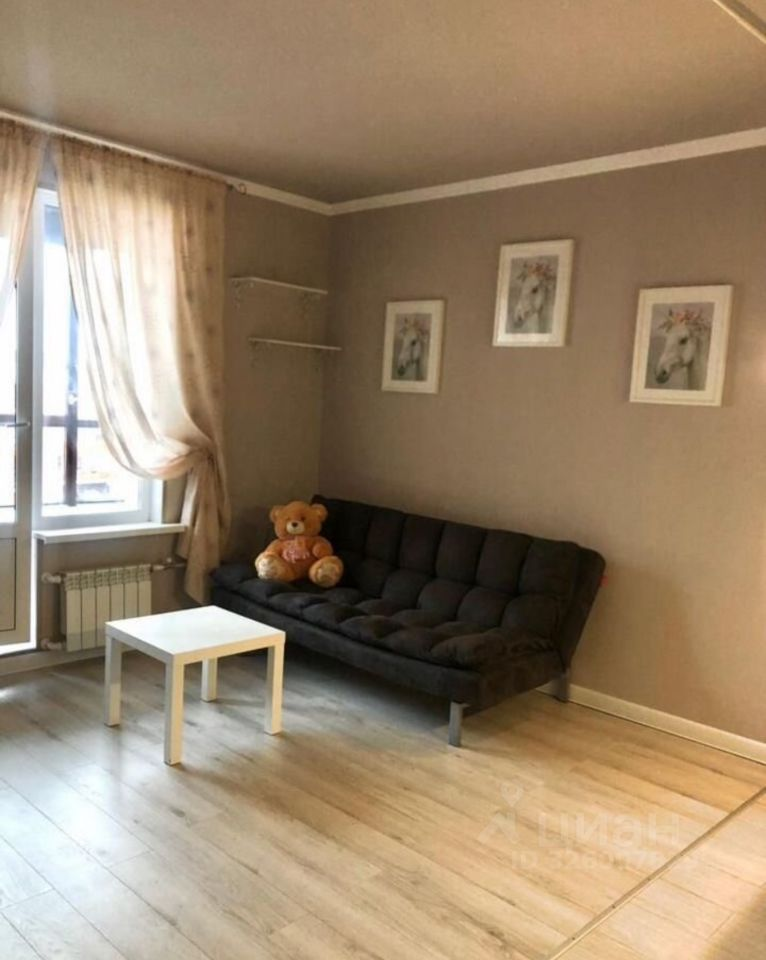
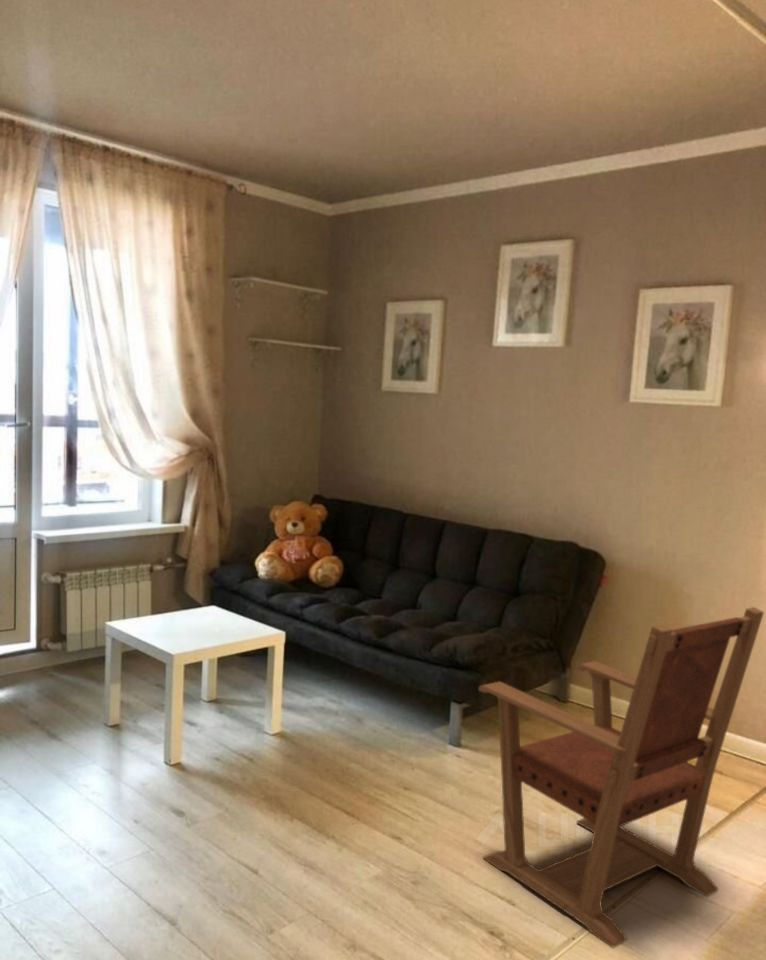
+ armchair [477,606,765,949]
